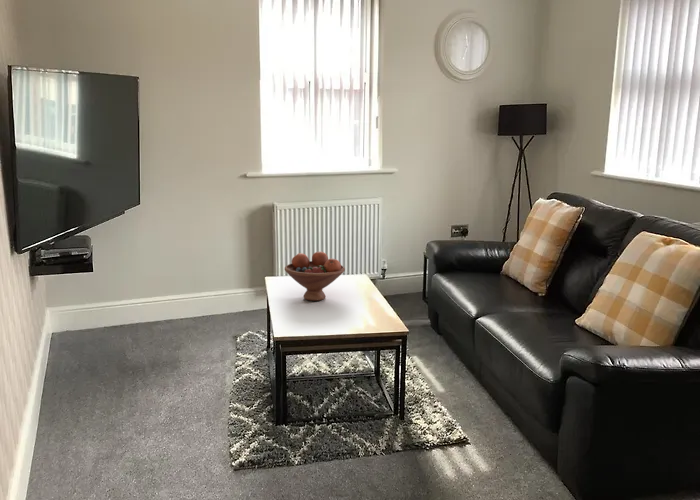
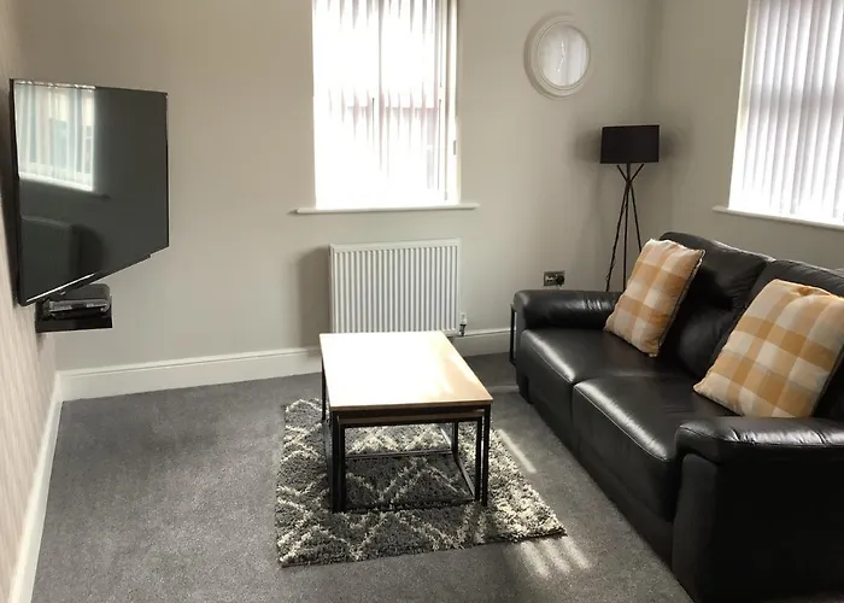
- fruit bowl [284,251,346,302]
